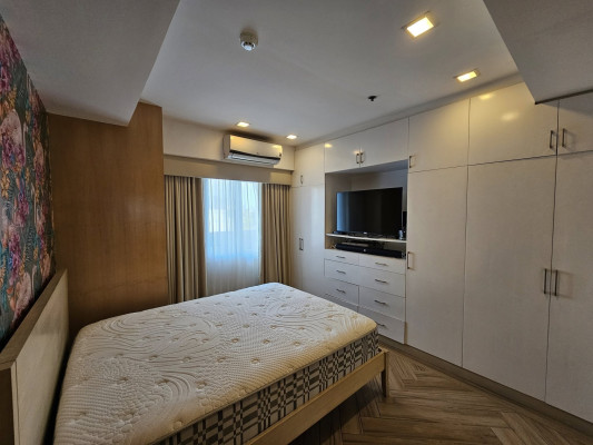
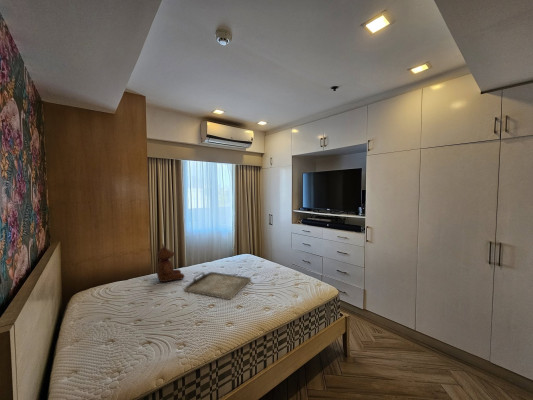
+ serving tray [183,271,252,301]
+ teddy bear [156,243,185,283]
